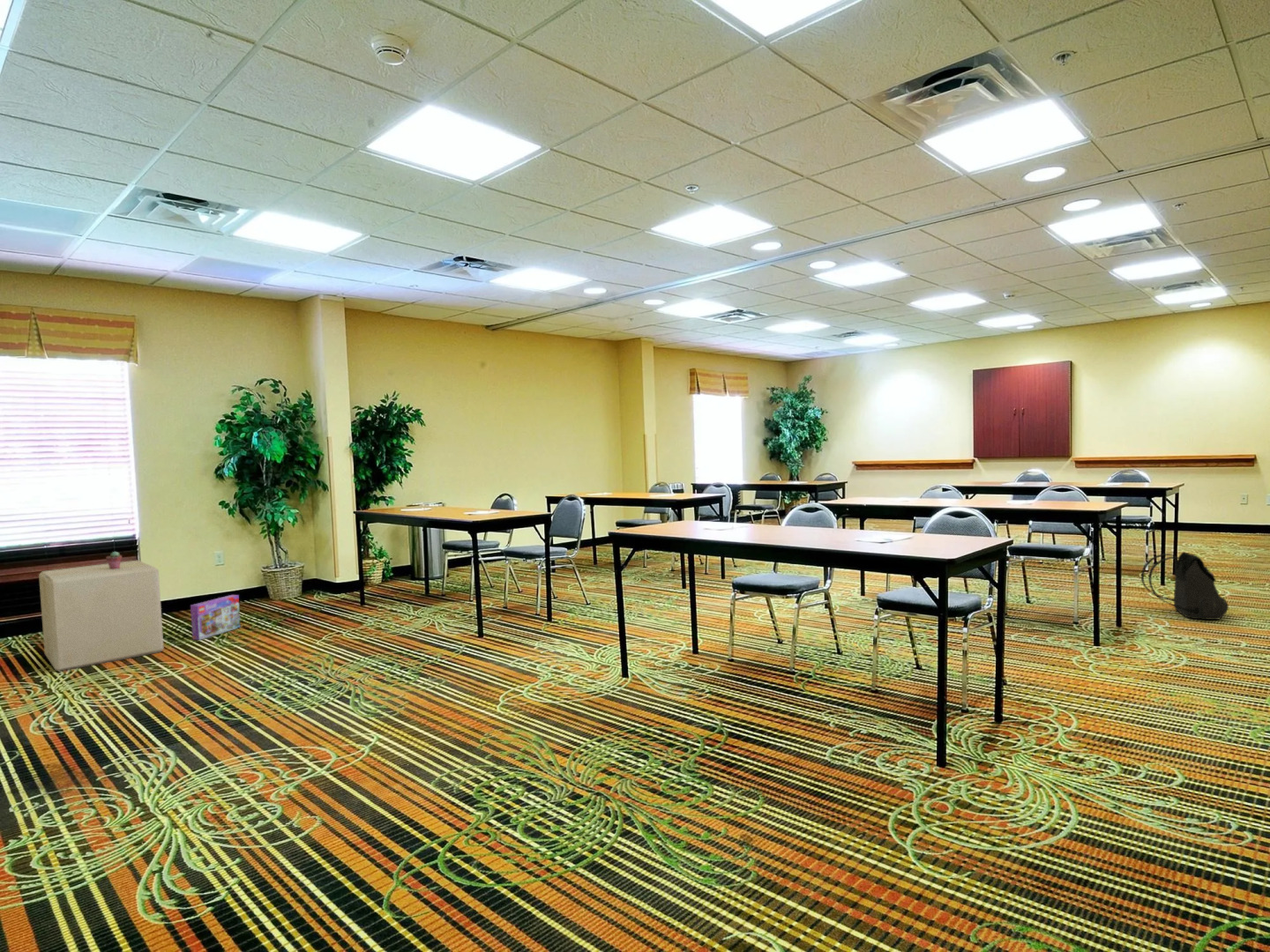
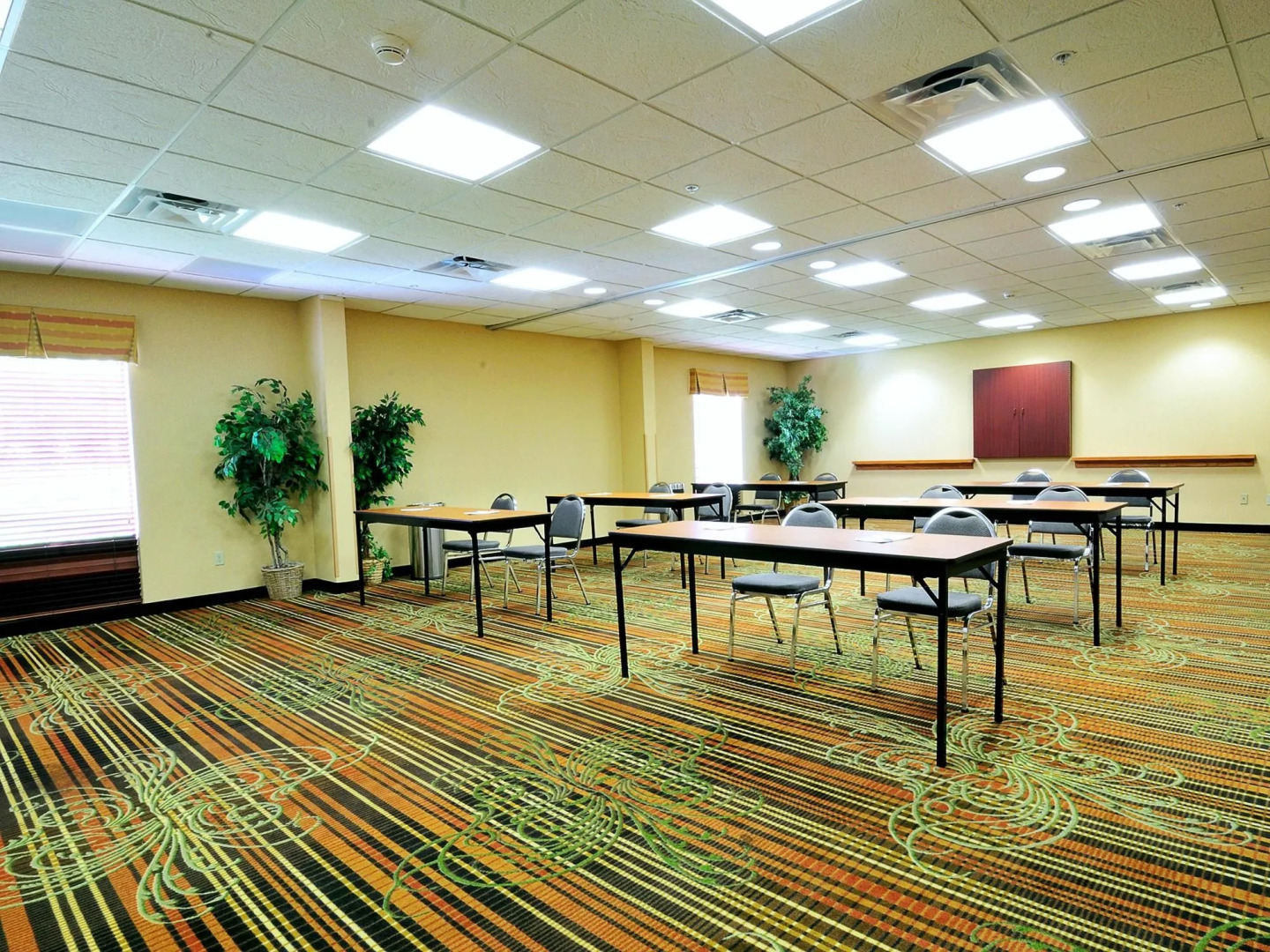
- potted succulent [105,551,123,569]
- cardboard box [38,560,165,673]
- backpack [1140,551,1229,621]
- box [190,594,242,641]
